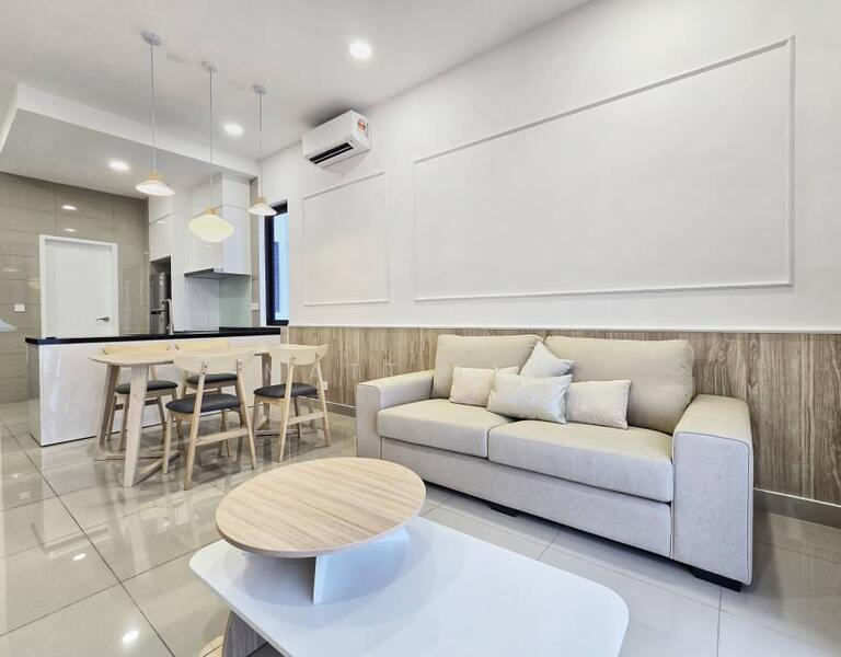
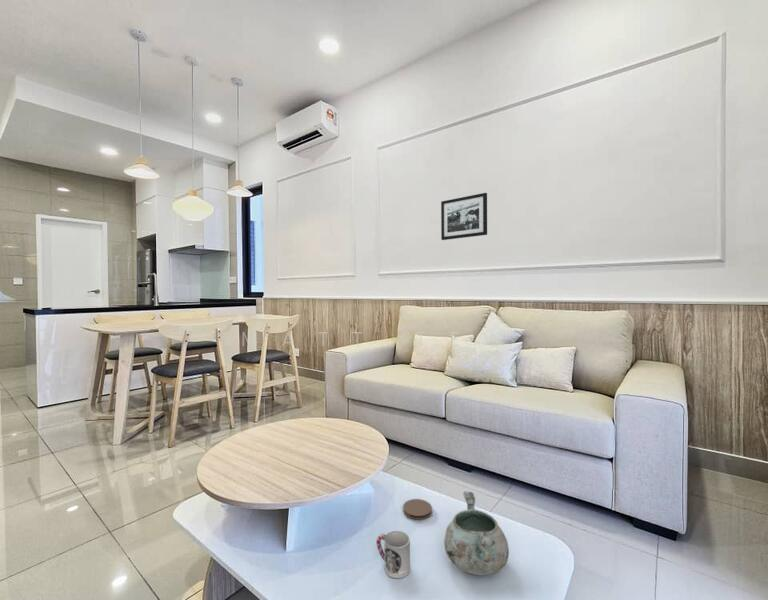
+ picture frame [440,192,488,241]
+ coaster [402,498,433,521]
+ cup [375,530,411,579]
+ decorative bowl [443,490,510,576]
